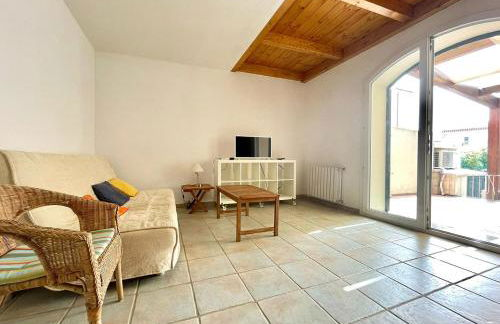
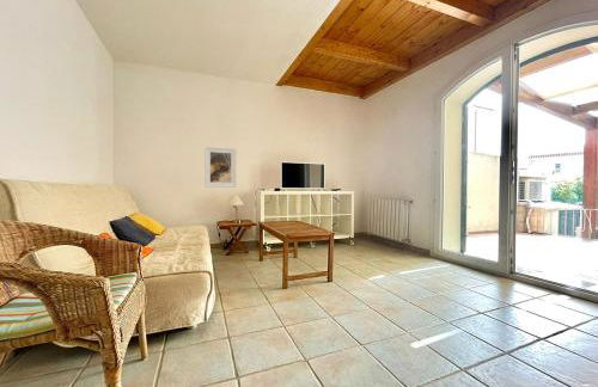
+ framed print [203,146,237,189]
